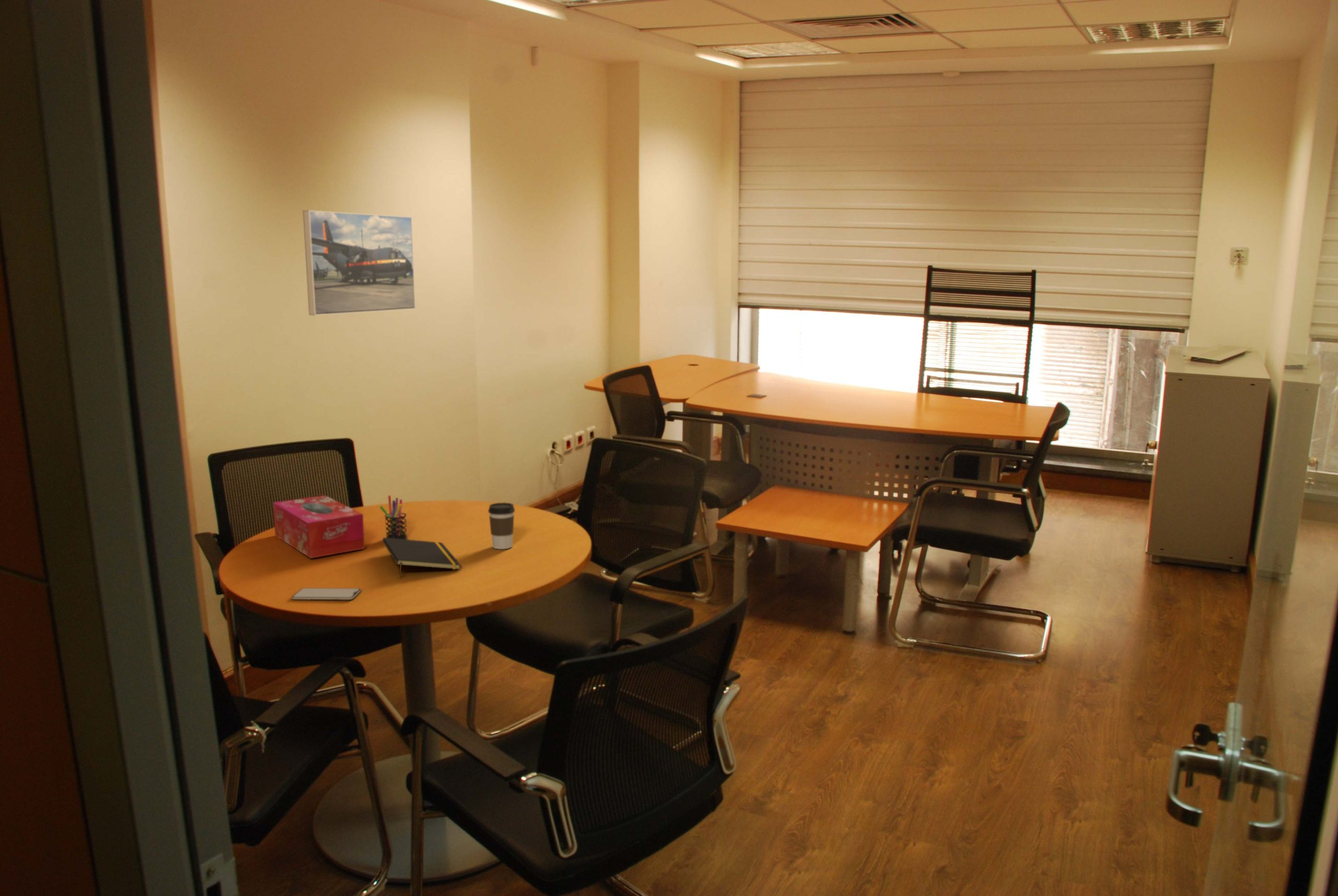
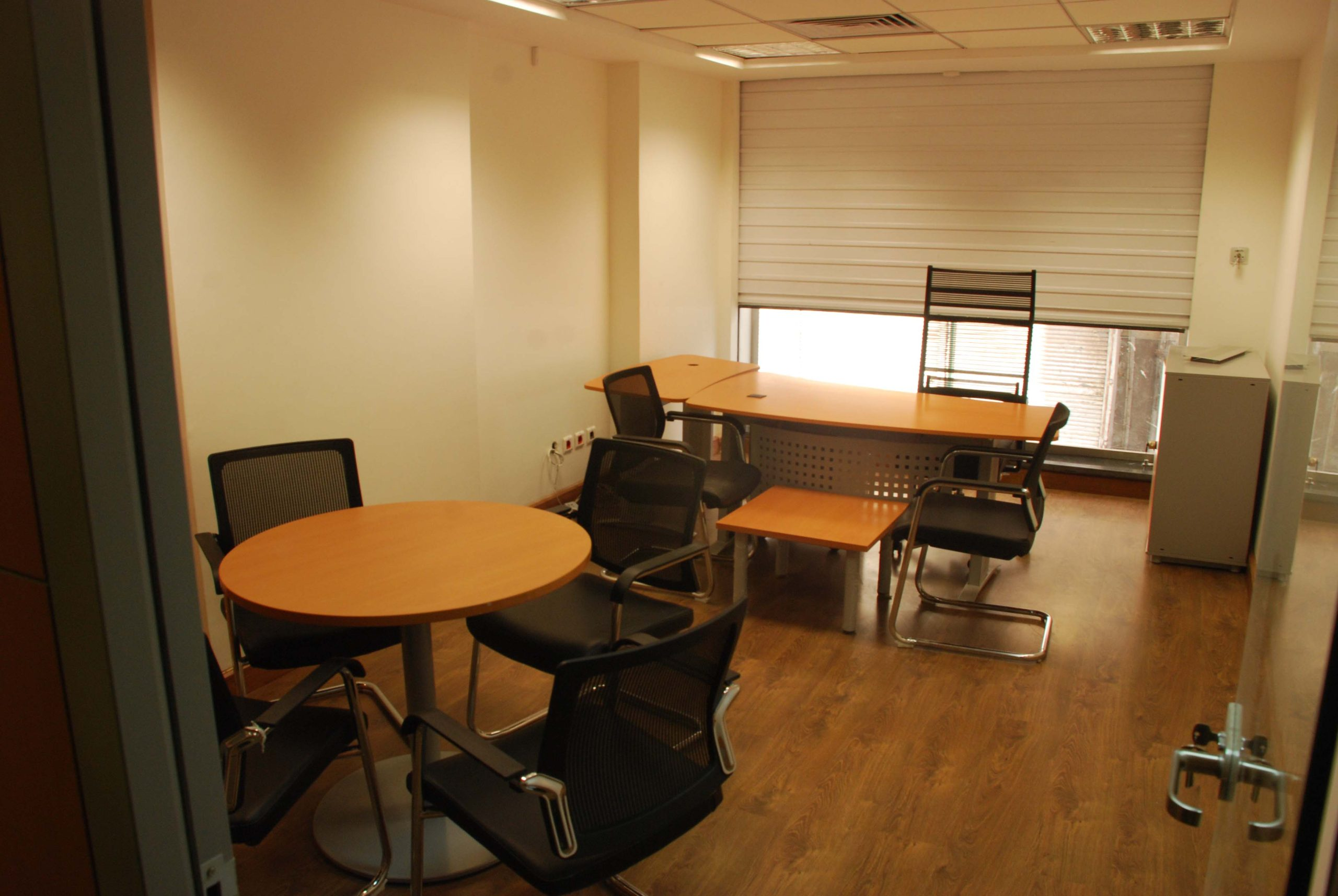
- tissue box [272,495,365,559]
- coffee cup [488,502,515,550]
- notepad [382,537,461,578]
- pen holder [379,495,408,539]
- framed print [302,210,416,316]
- smartphone [291,588,362,600]
